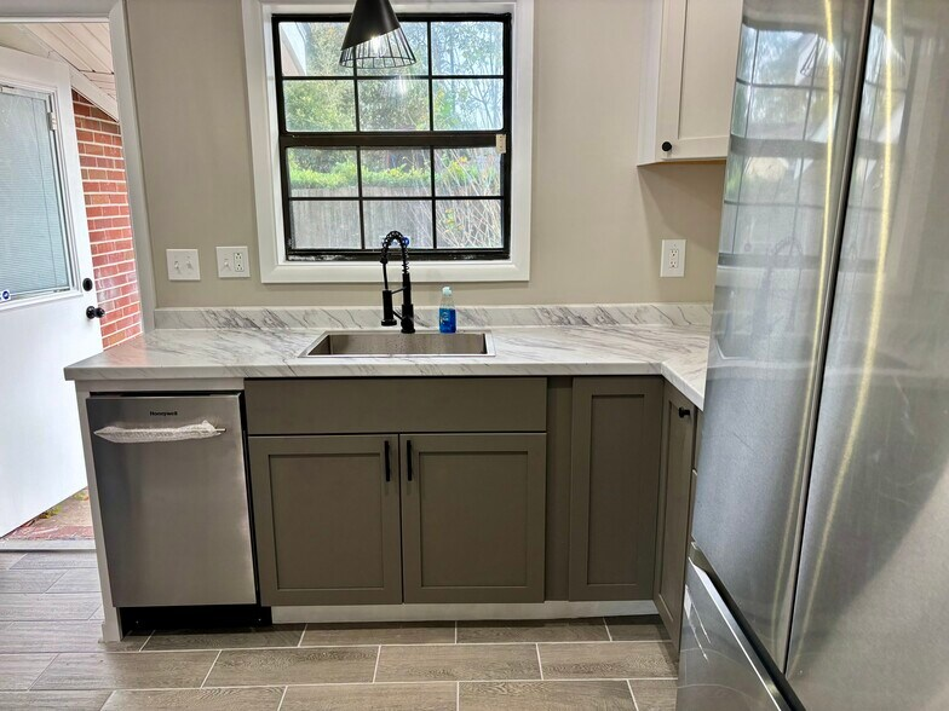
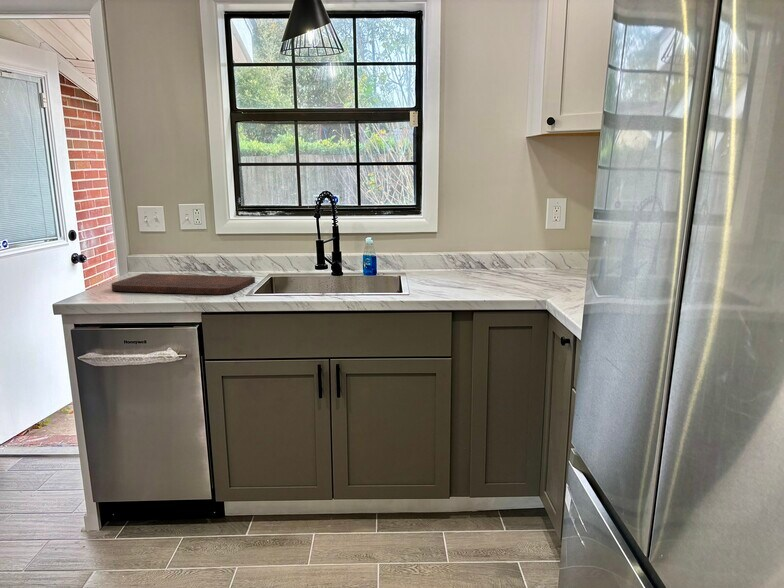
+ cutting board [110,273,256,296]
